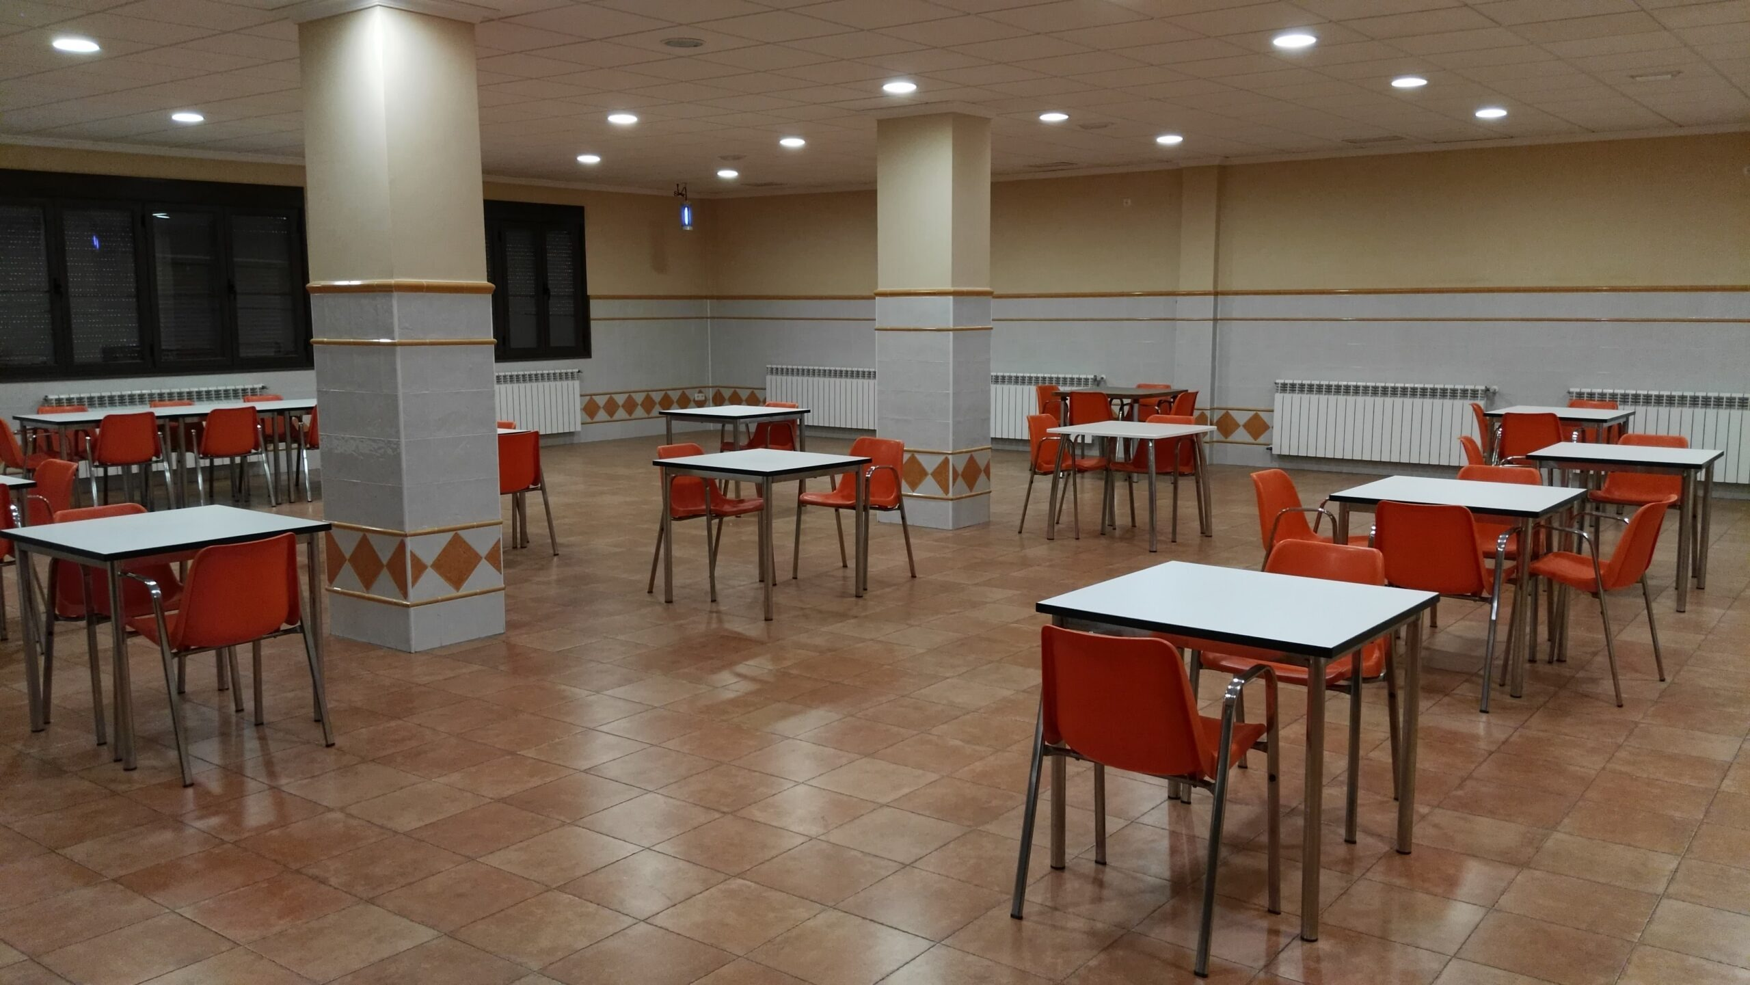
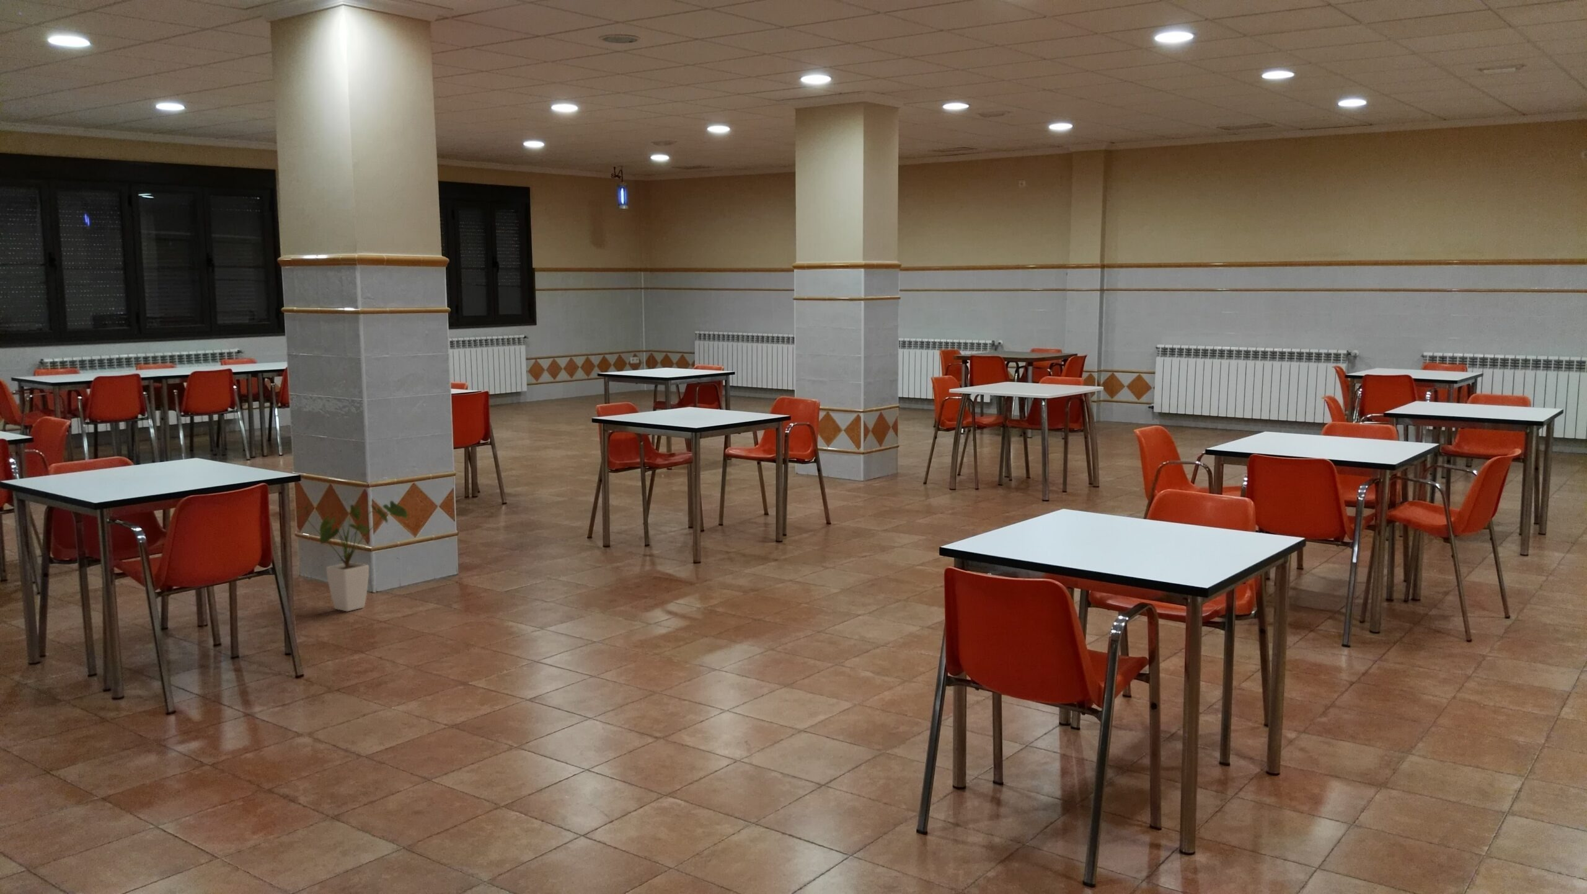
+ house plant [292,500,409,613]
